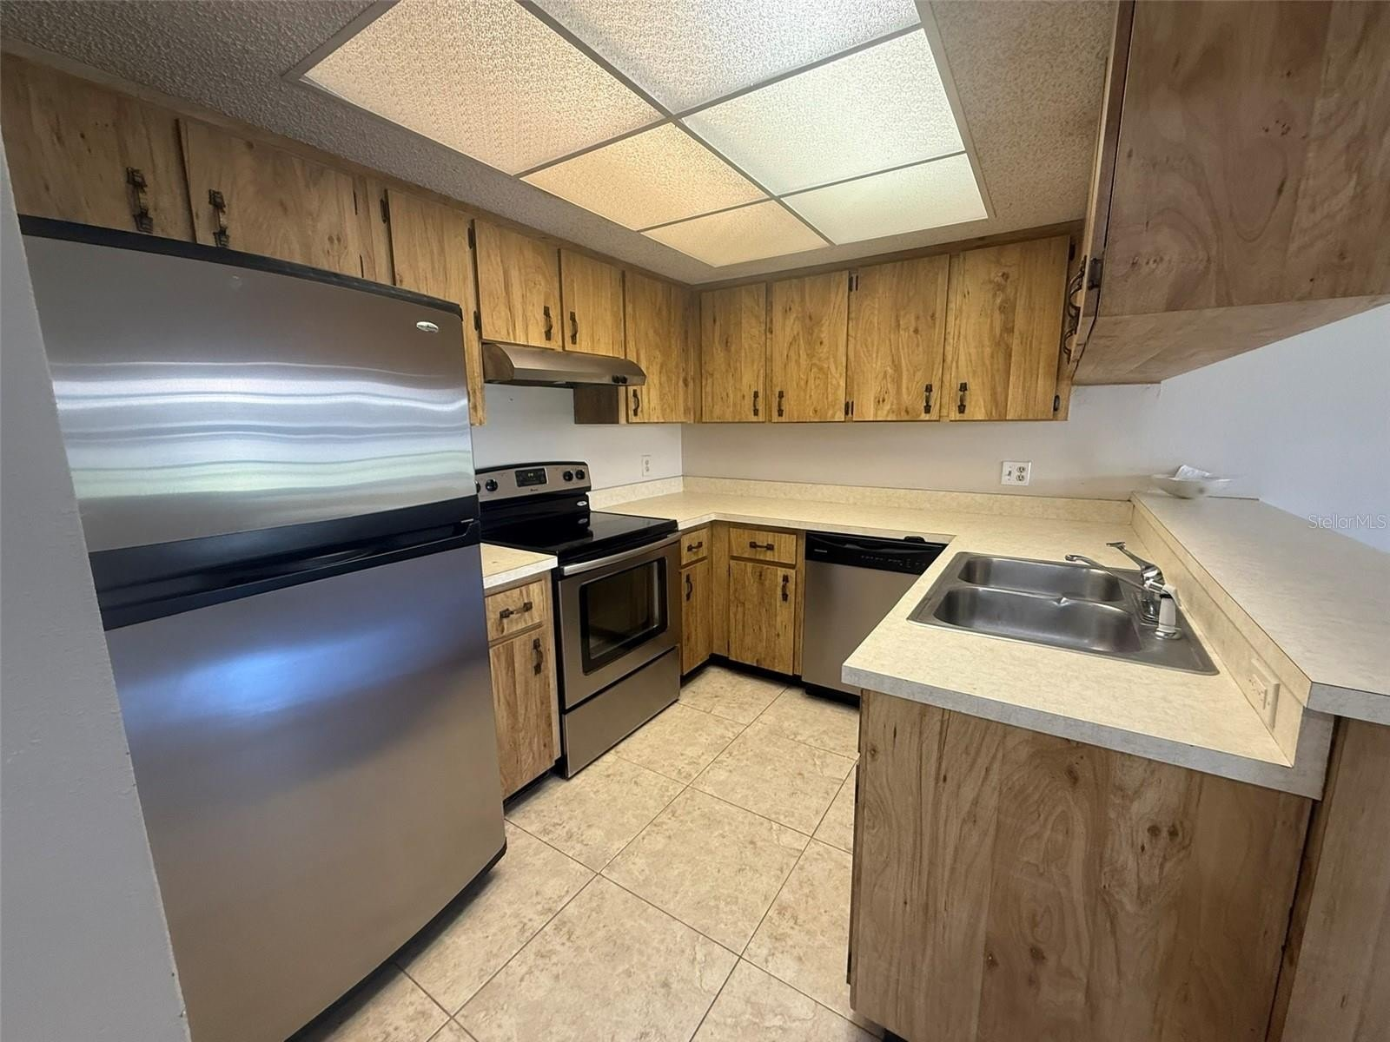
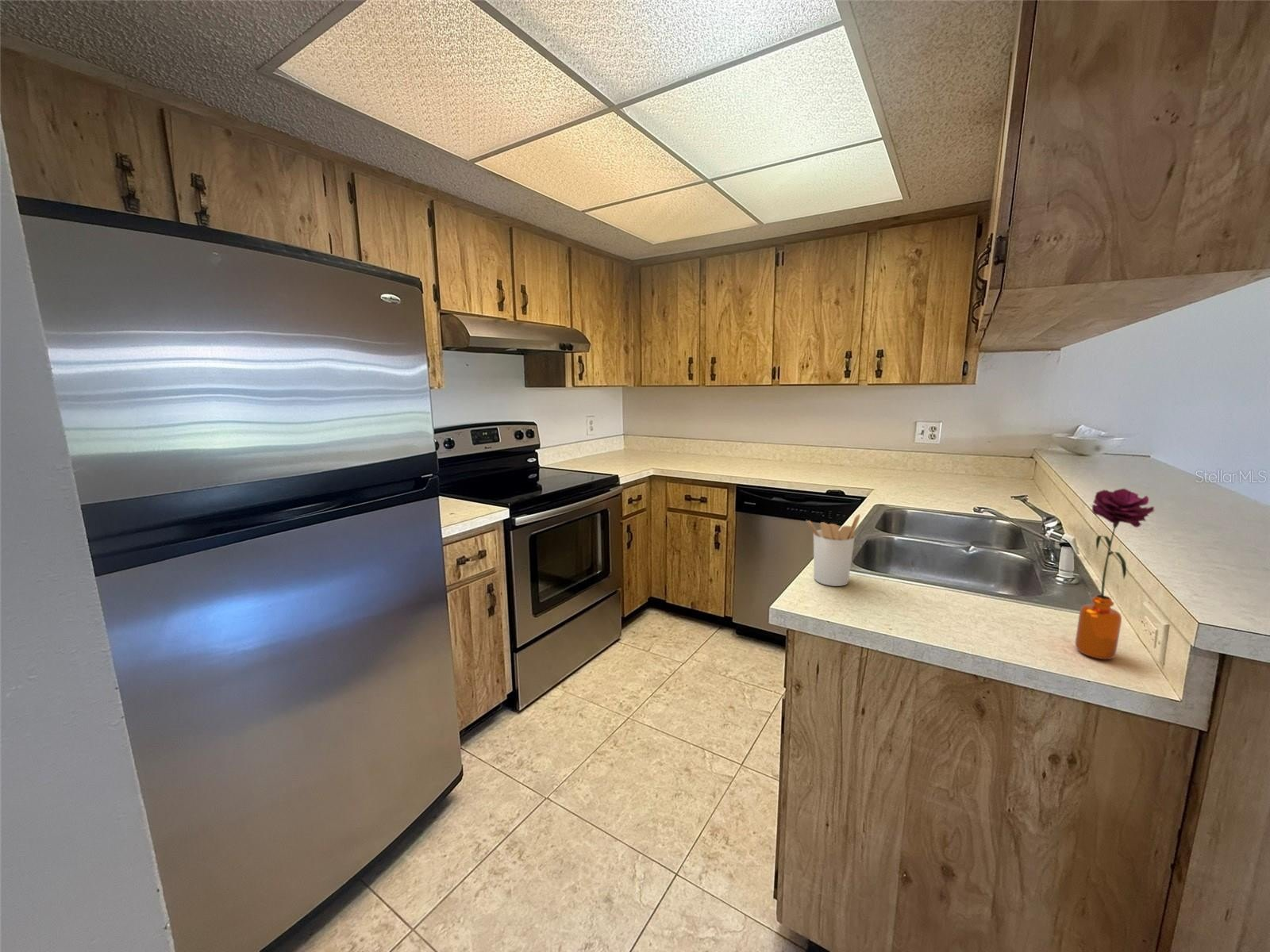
+ flower [1075,488,1156,660]
+ utensil holder [806,513,861,587]
